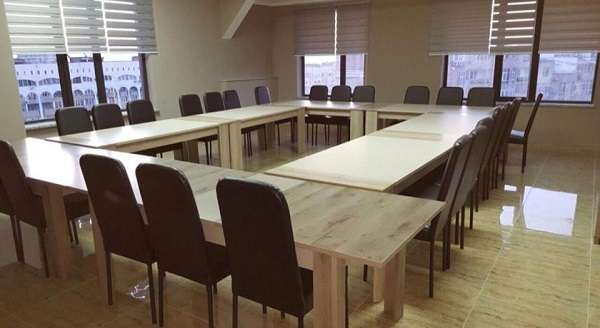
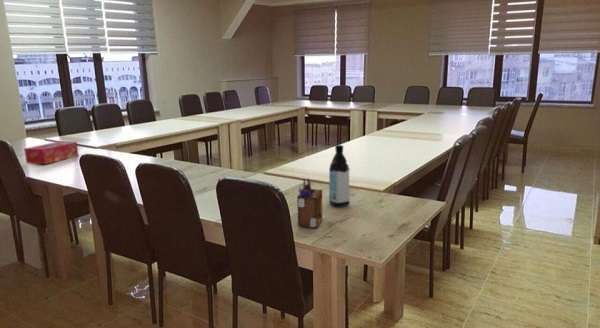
+ water bottle [328,144,351,208]
+ tissue box [23,140,79,165]
+ desk organizer [296,178,323,229]
